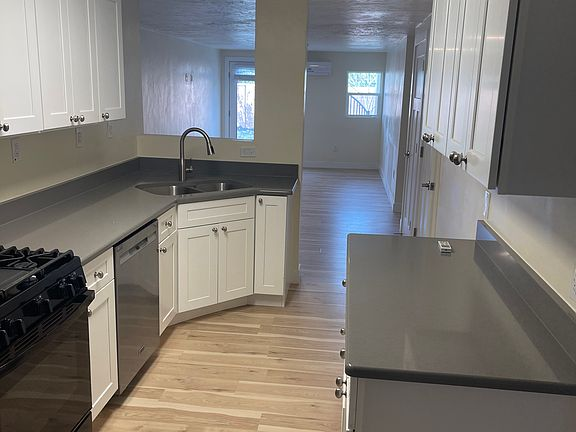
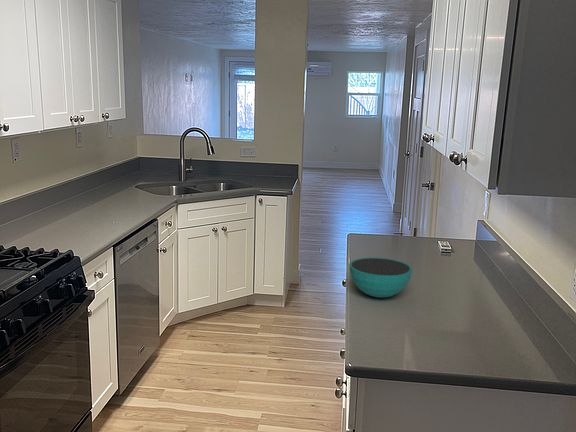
+ bowl [348,256,413,299]
